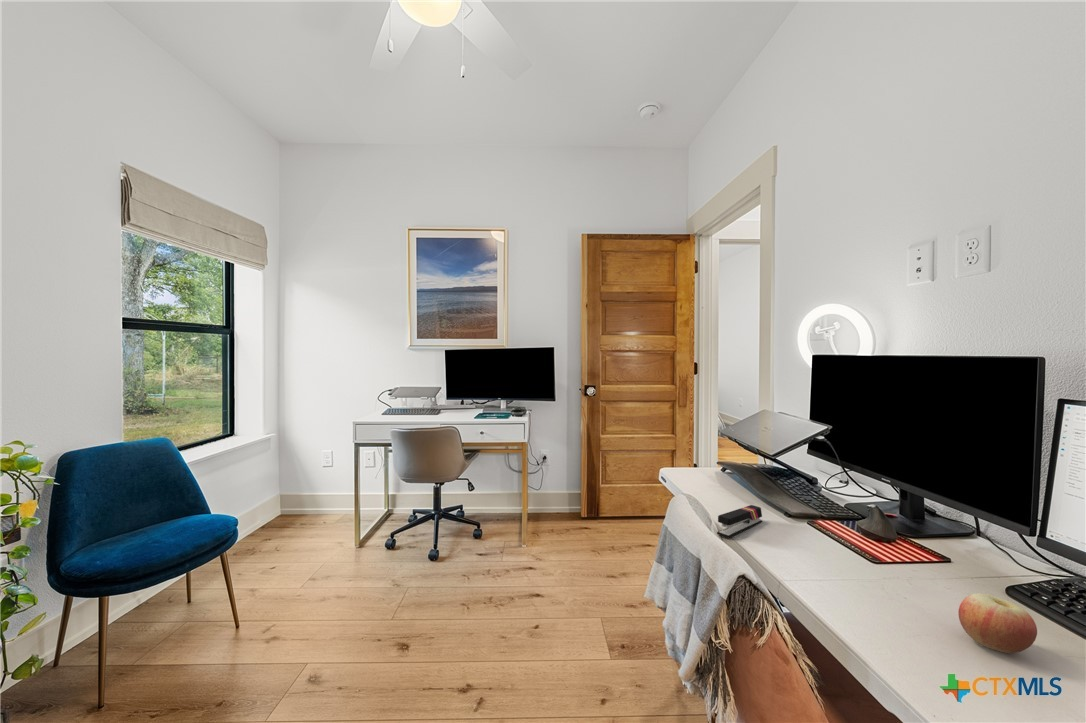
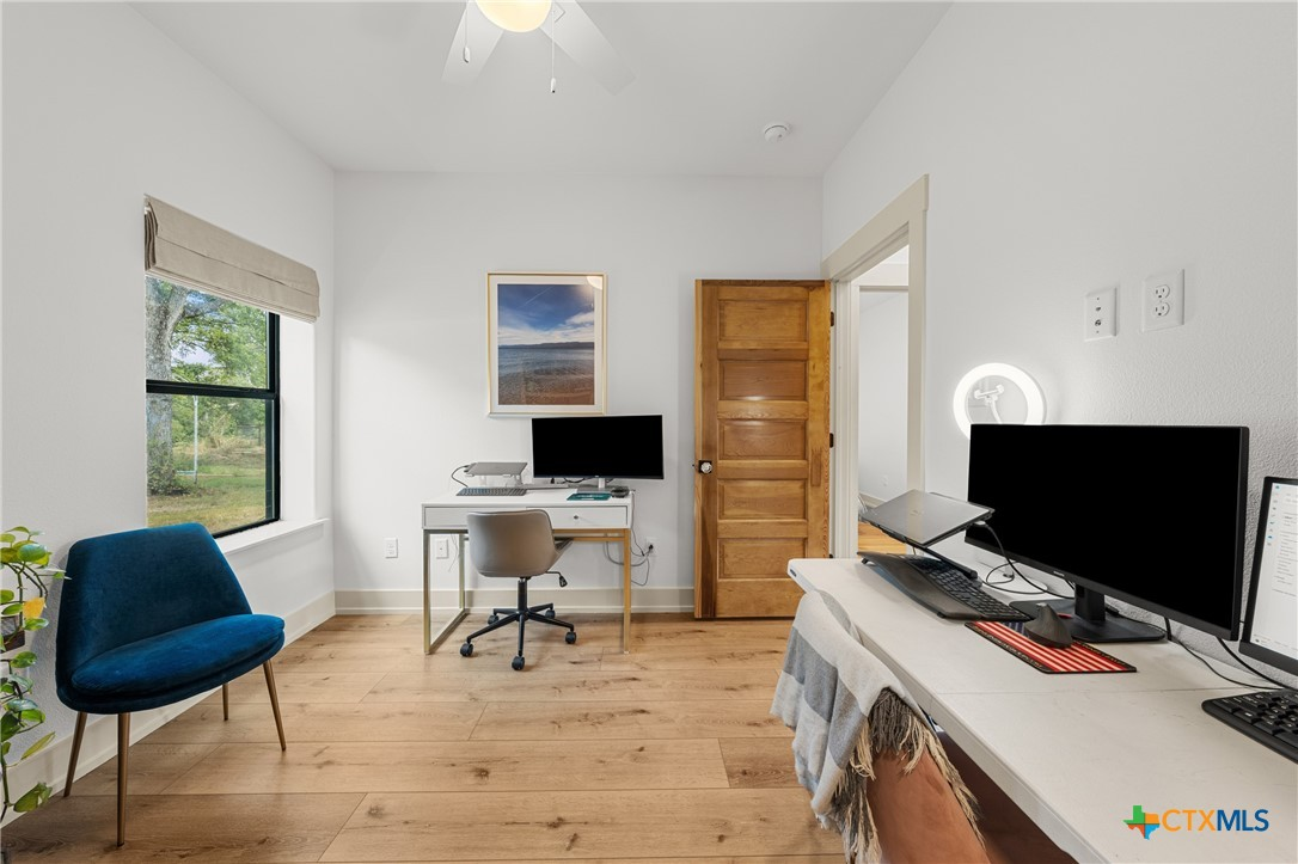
- apple [957,593,1038,654]
- stapler [716,504,763,539]
